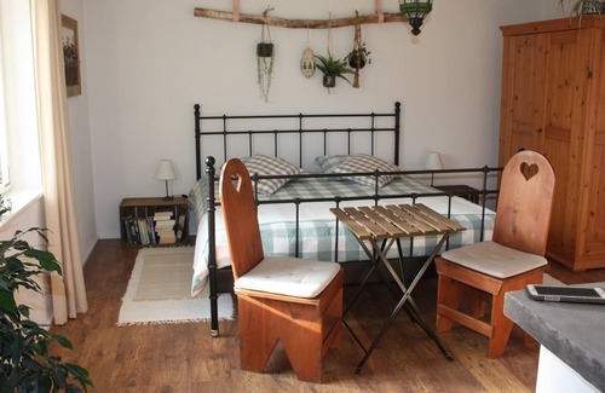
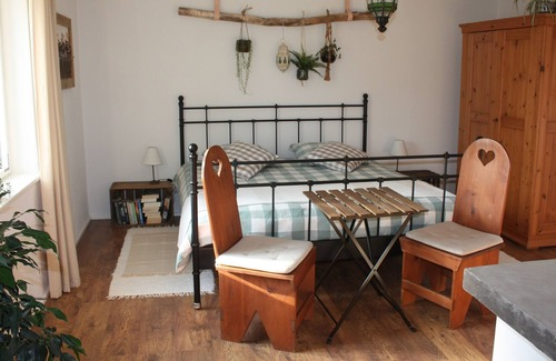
- cell phone [524,283,605,305]
